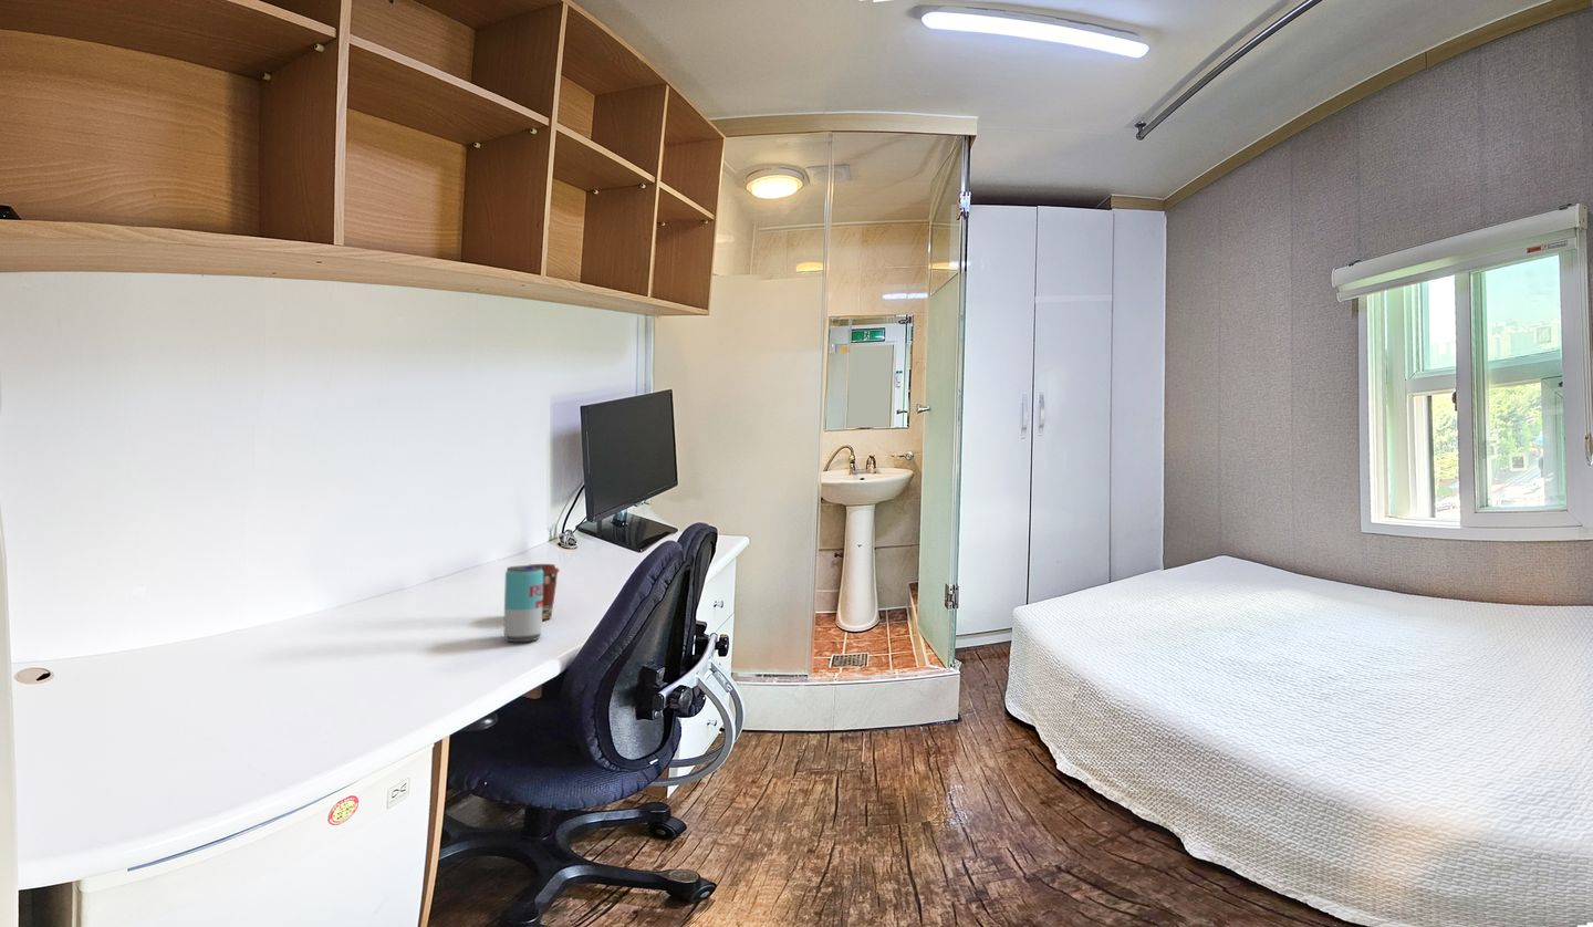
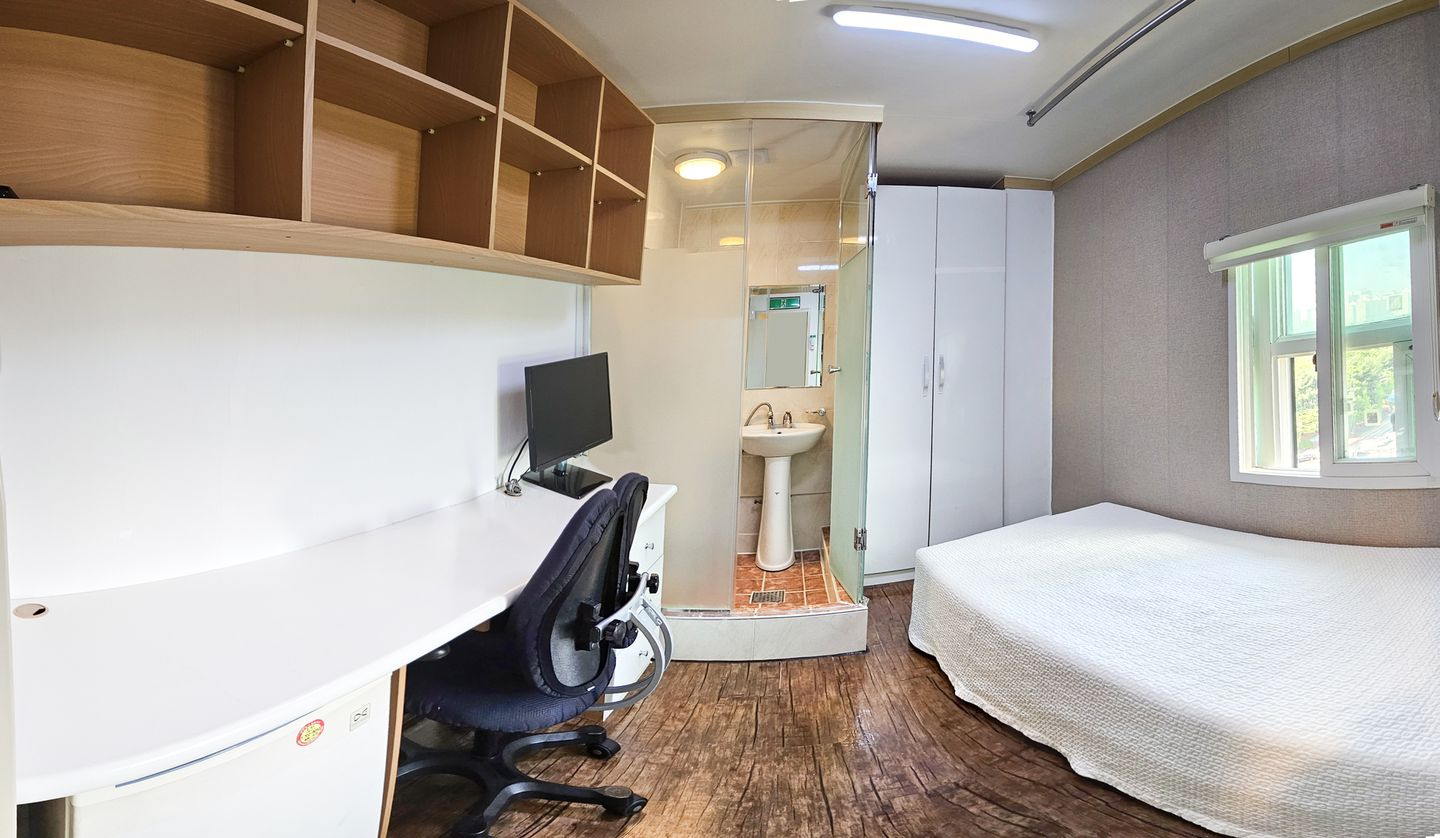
- beverage can [502,564,543,643]
- coffee cup [529,563,561,621]
